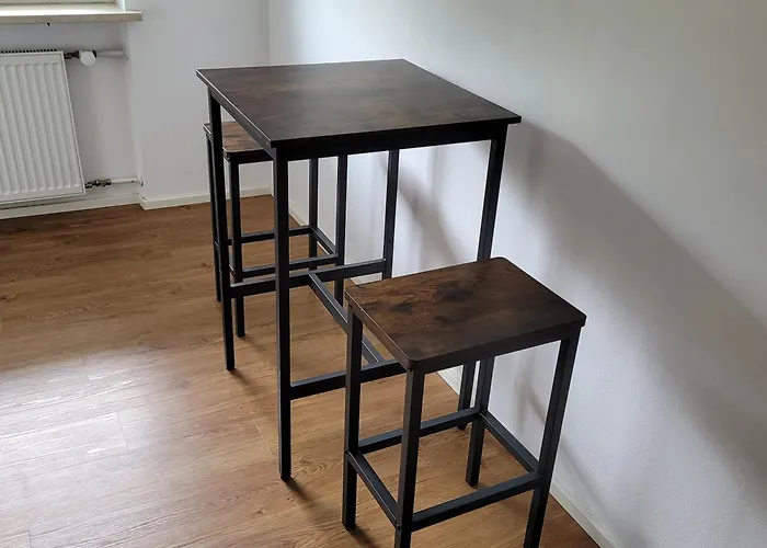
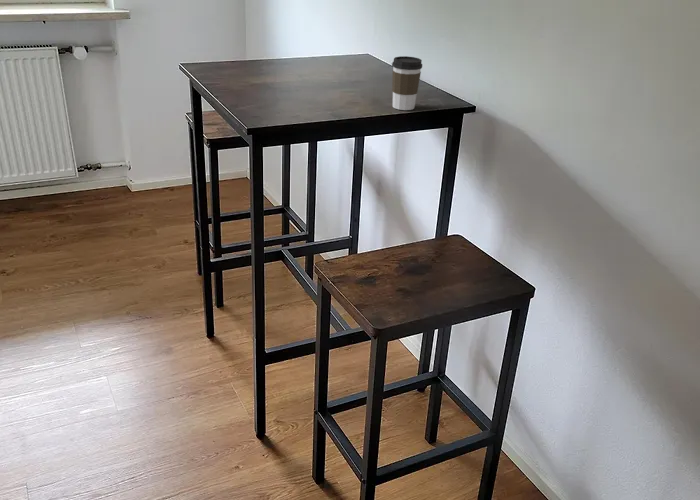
+ coffee cup [391,55,423,111]
